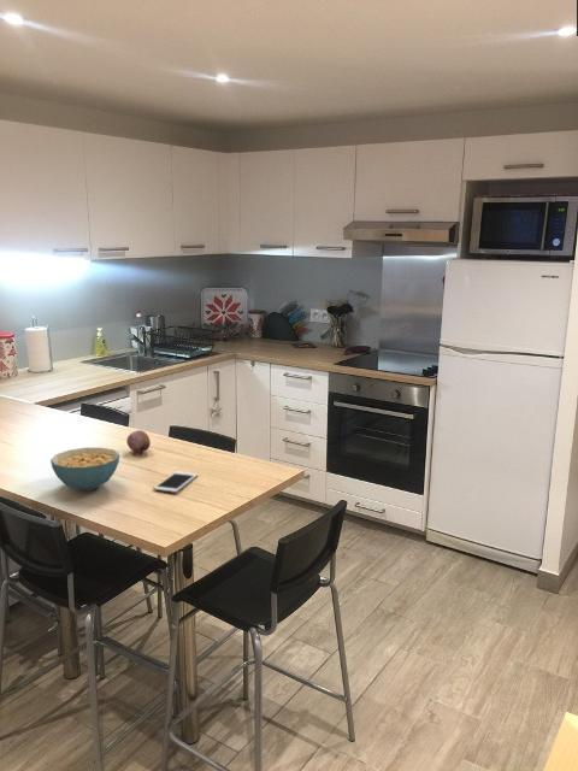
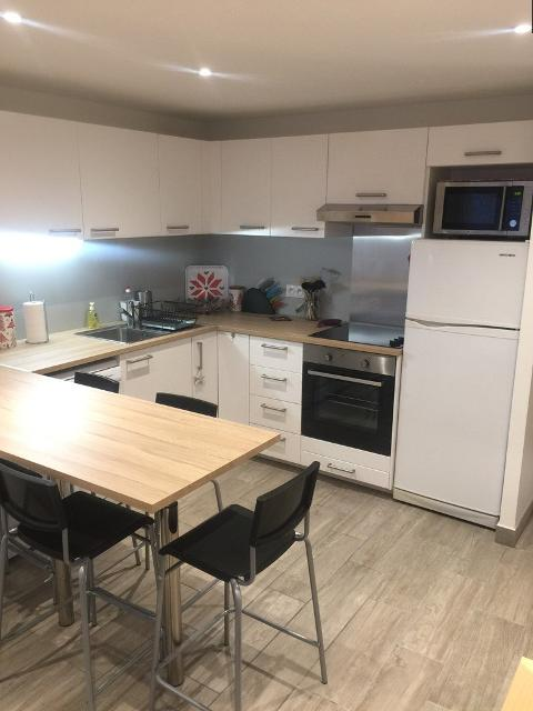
- cereal bowl [49,447,120,492]
- fruit [125,429,152,454]
- cell phone [153,470,199,494]
